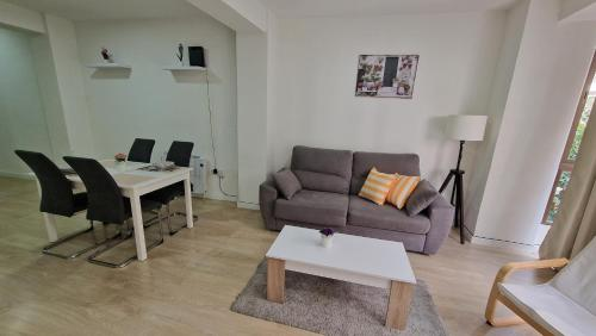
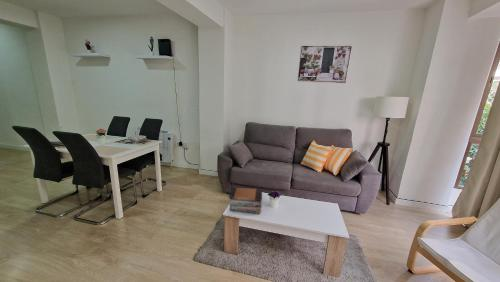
+ book stack [228,186,263,215]
